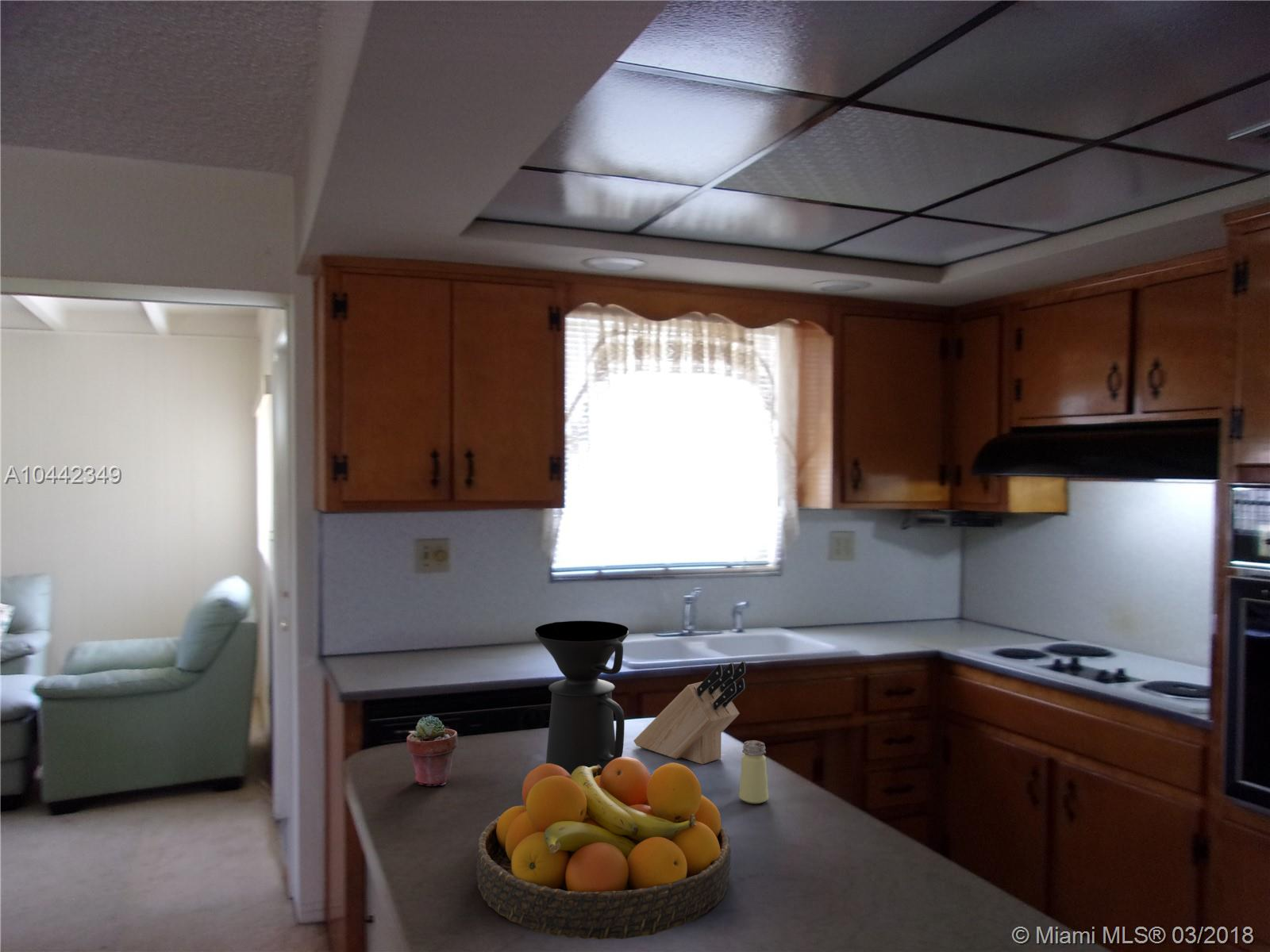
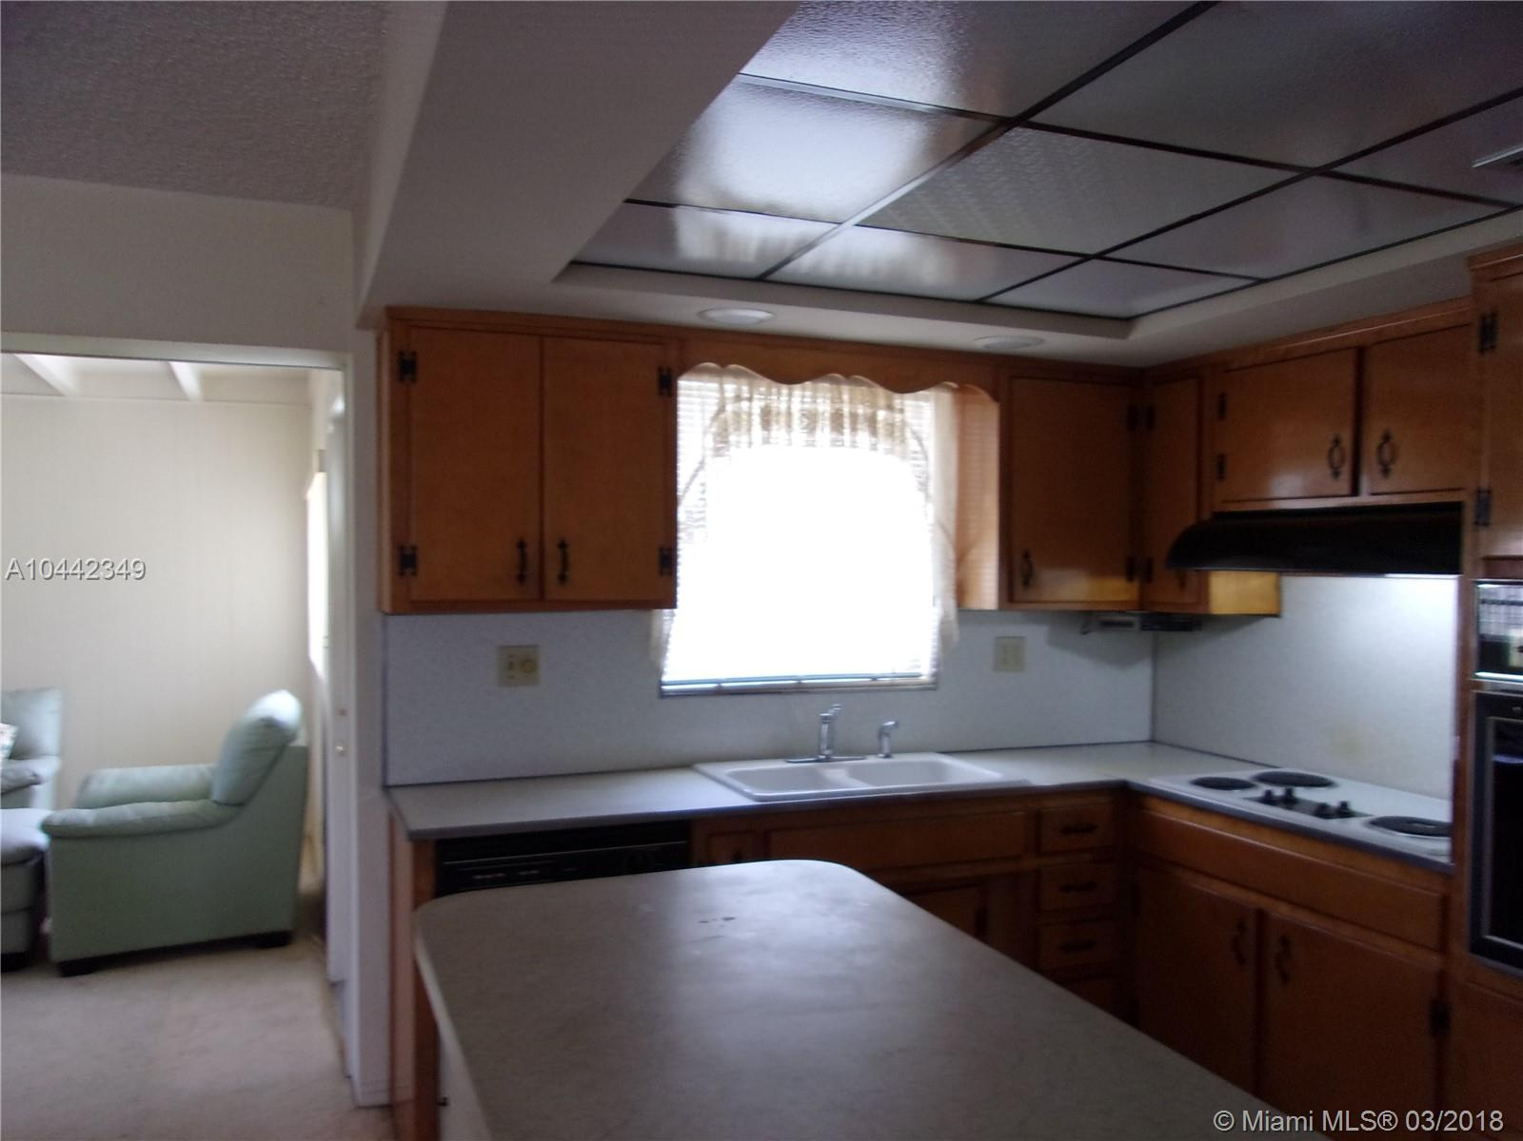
- fruit bowl [475,756,732,940]
- saltshaker [738,739,769,804]
- coffee maker [534,620,629,778]
- knife block [633,661,747,765]
- potted succulent [406,715,459,787]
